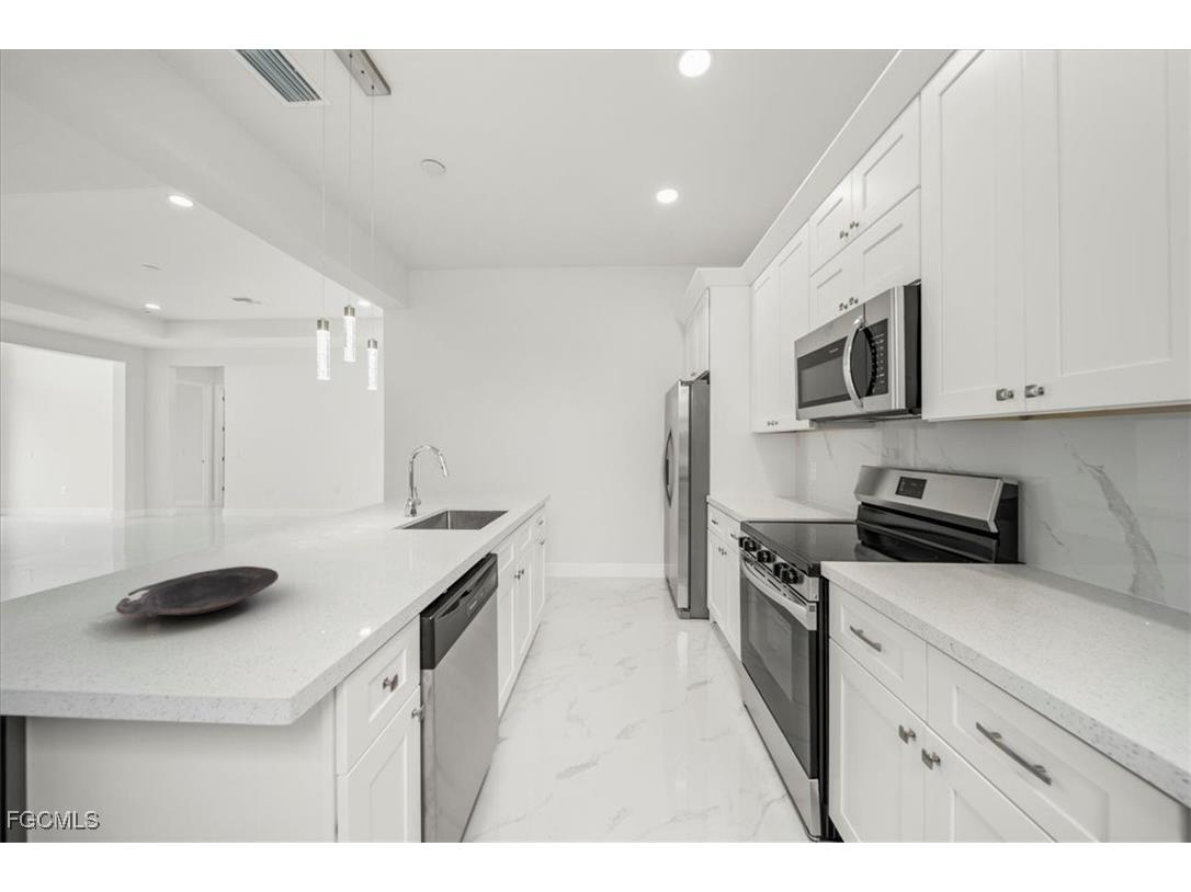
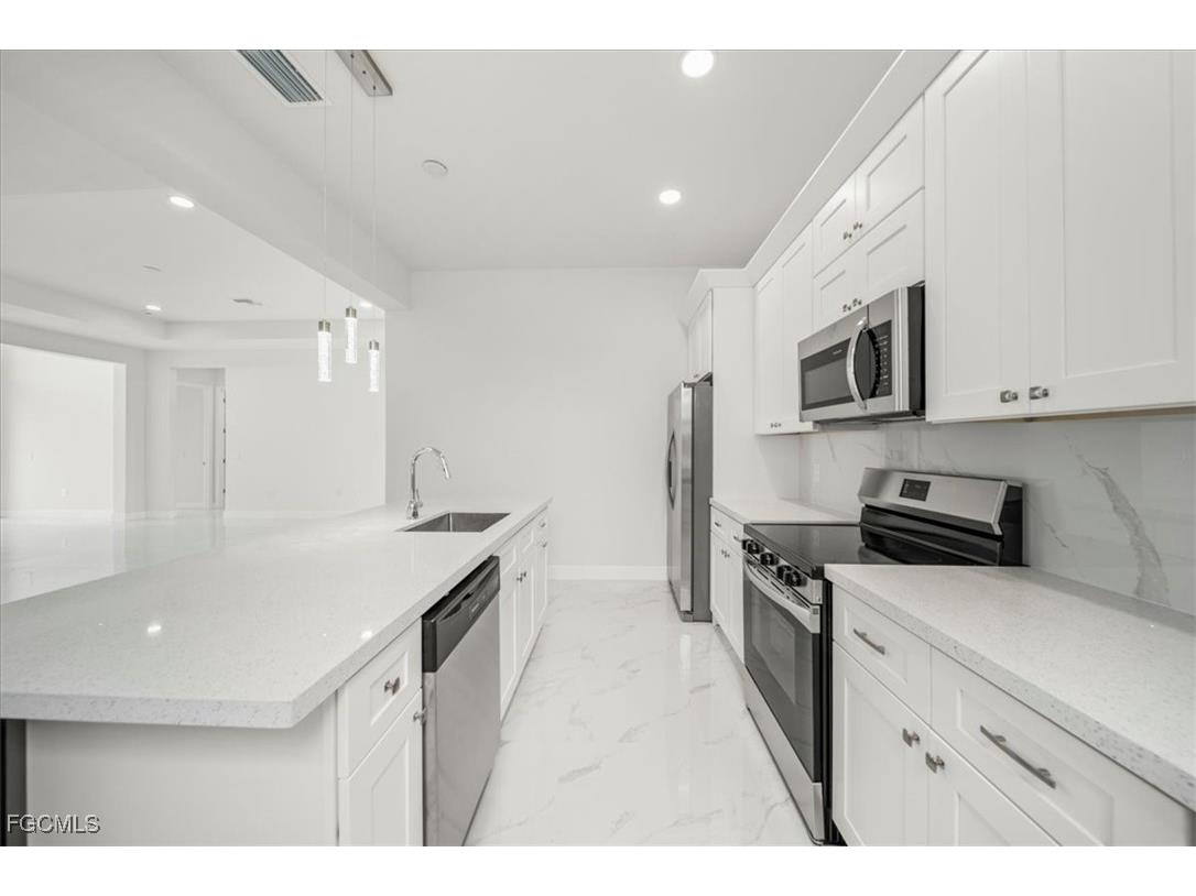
- bowl [114,565,280,618]
